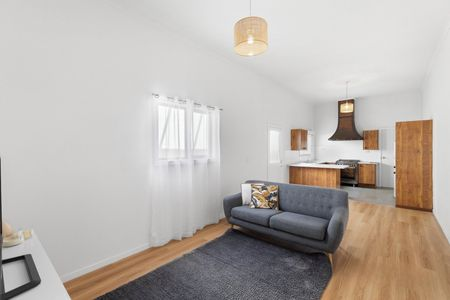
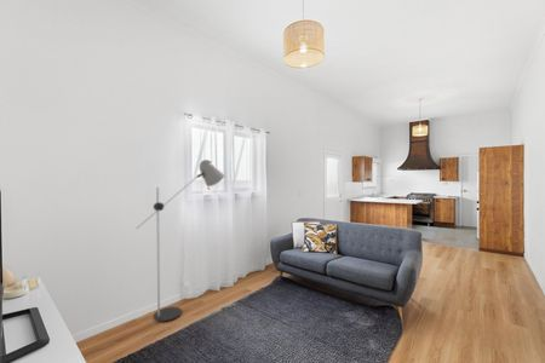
+ floor lamp [134,159,225,322]
